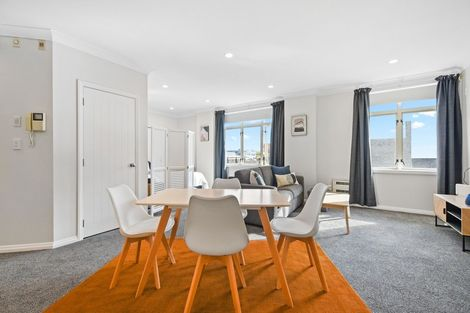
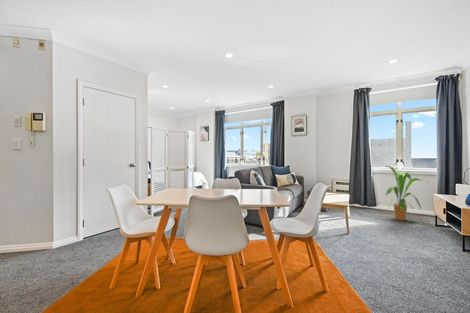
+ house plant [385,165,429,222]
